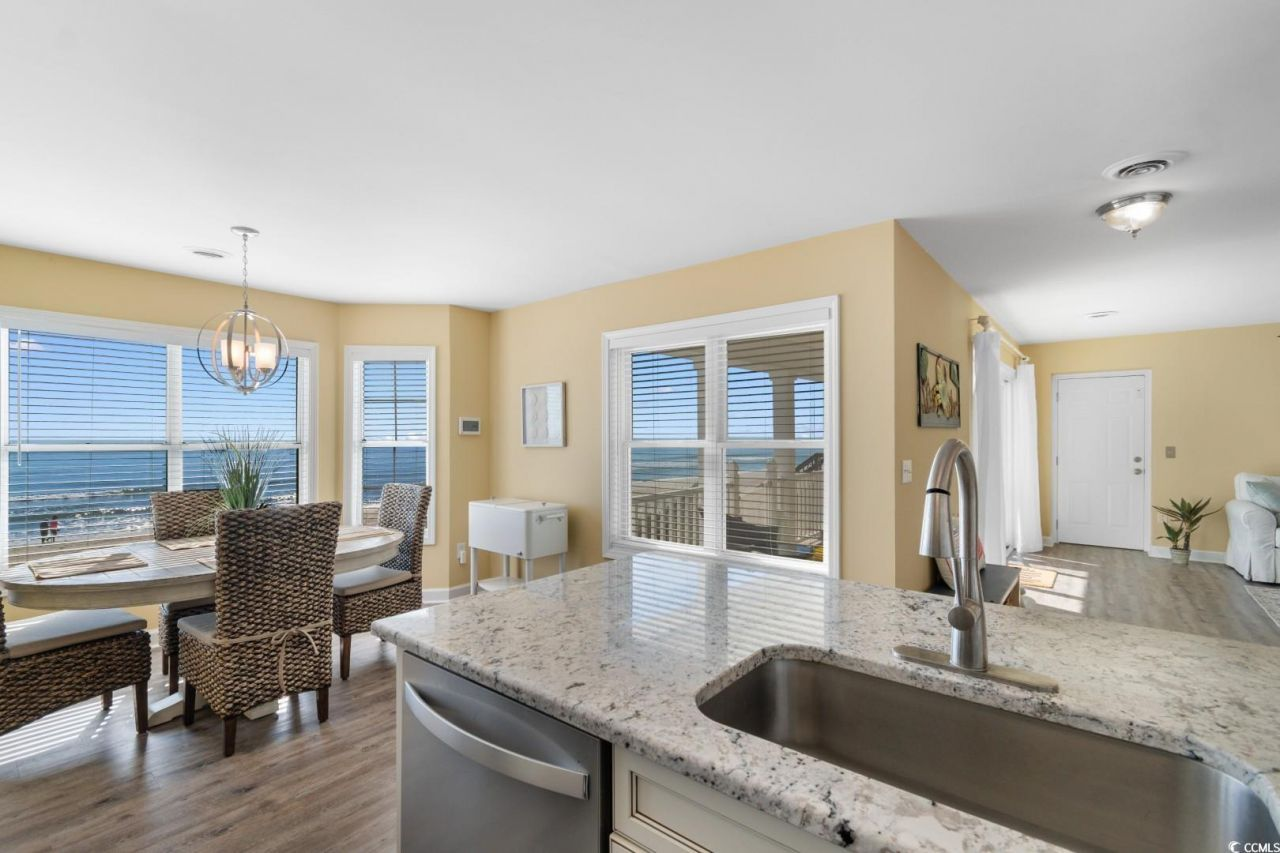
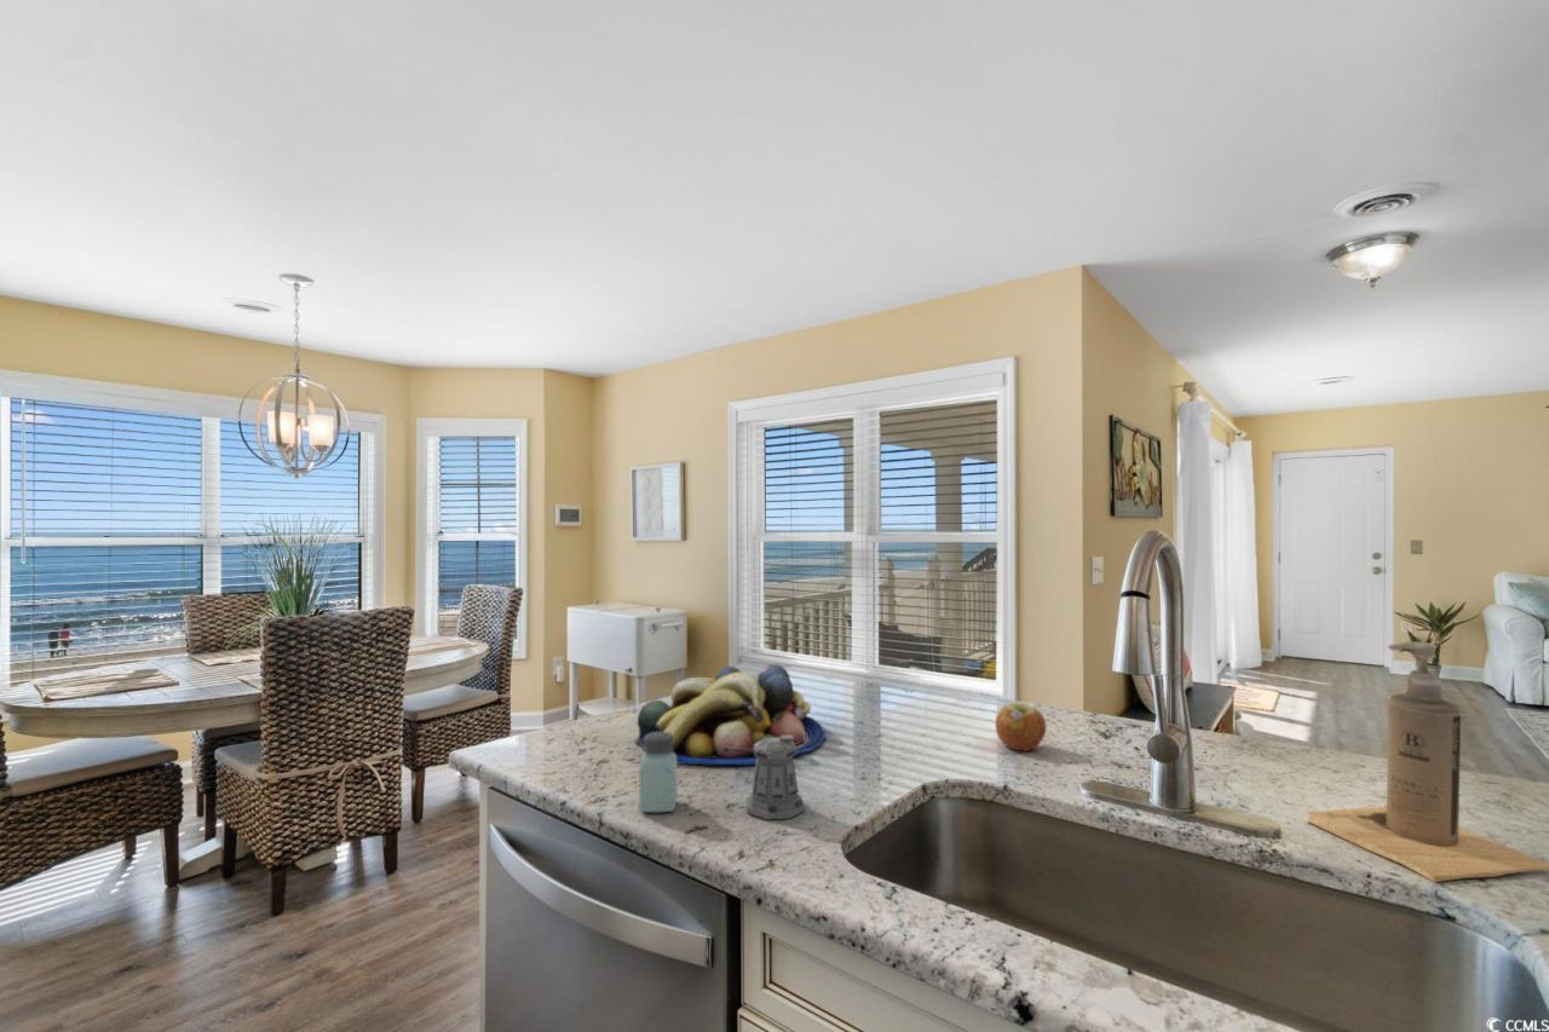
+ apple [994,702,1047,753]
+ soap dispenser [1303,640,1549,883]
+ fruit bowl [634,663,827,766]
+ saltshaker [638,732,679,814]
+ pepper shaker [724,736,806,820]
